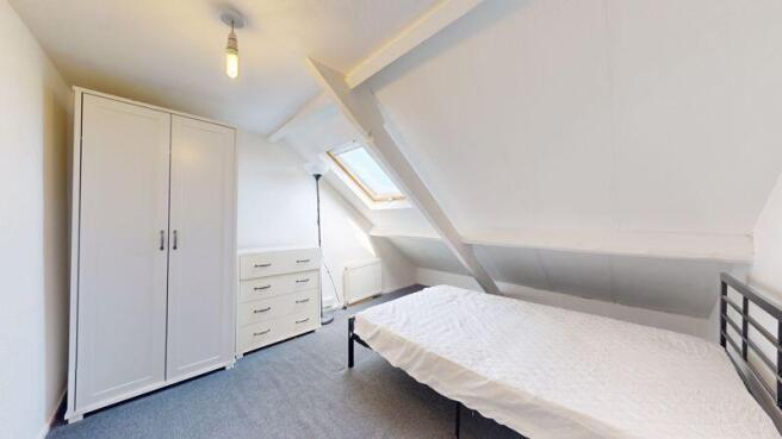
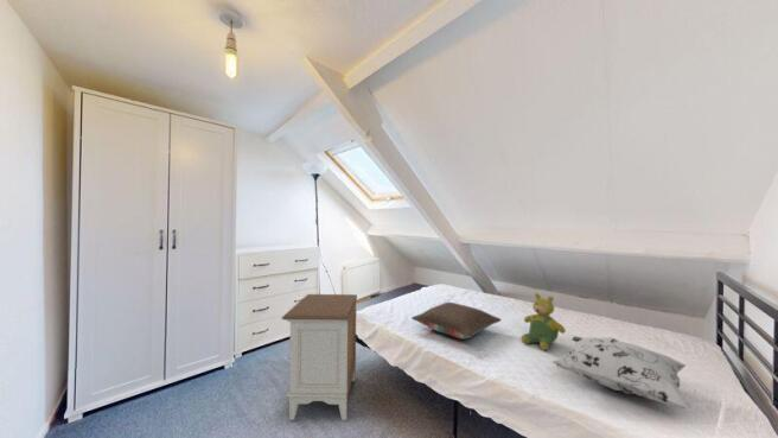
+ pillow [410,301,503,339]
+ decorative pillow [550,336,691,411]
+ nightstand [281,293,358,421]
+ teddy bear [519,292,567,351]
